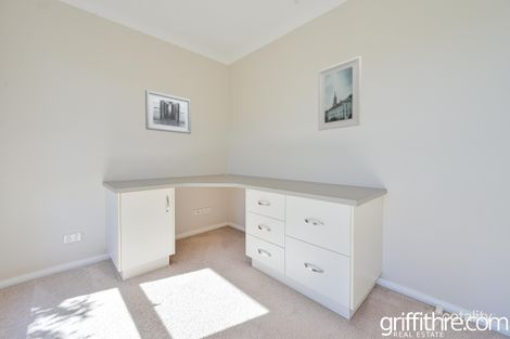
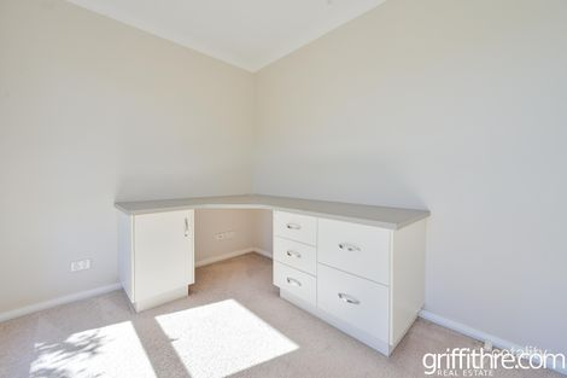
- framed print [318,55,362,132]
- wall art [144,89,192,135]
